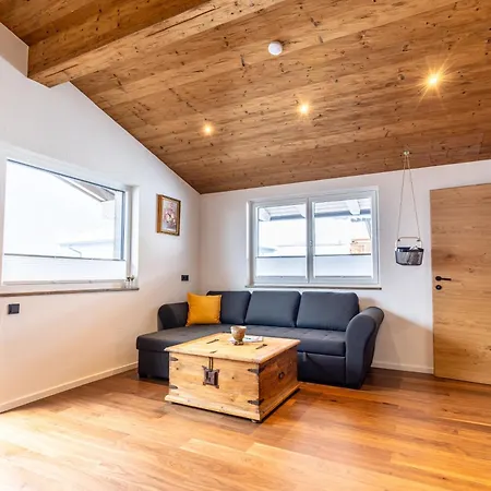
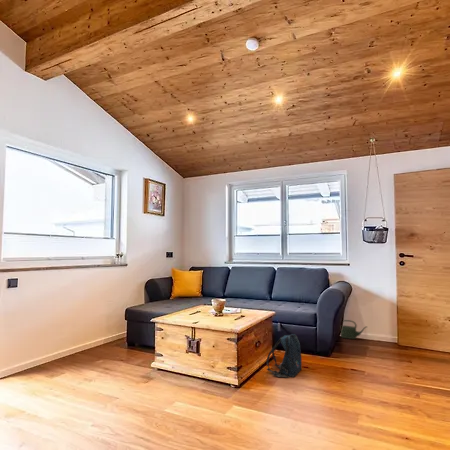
+ backpack [265,333,303,379]
+ watering can [340,319,368,340]
